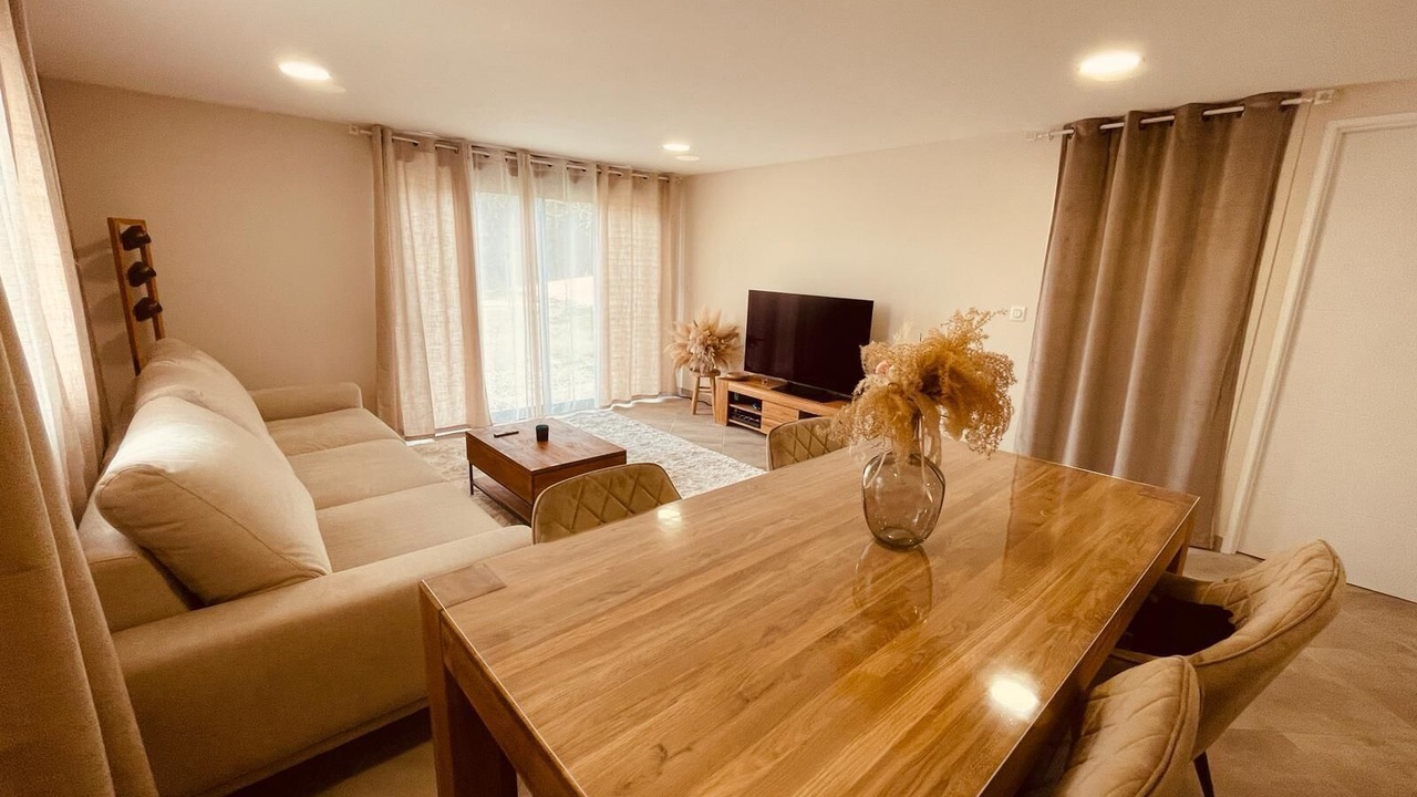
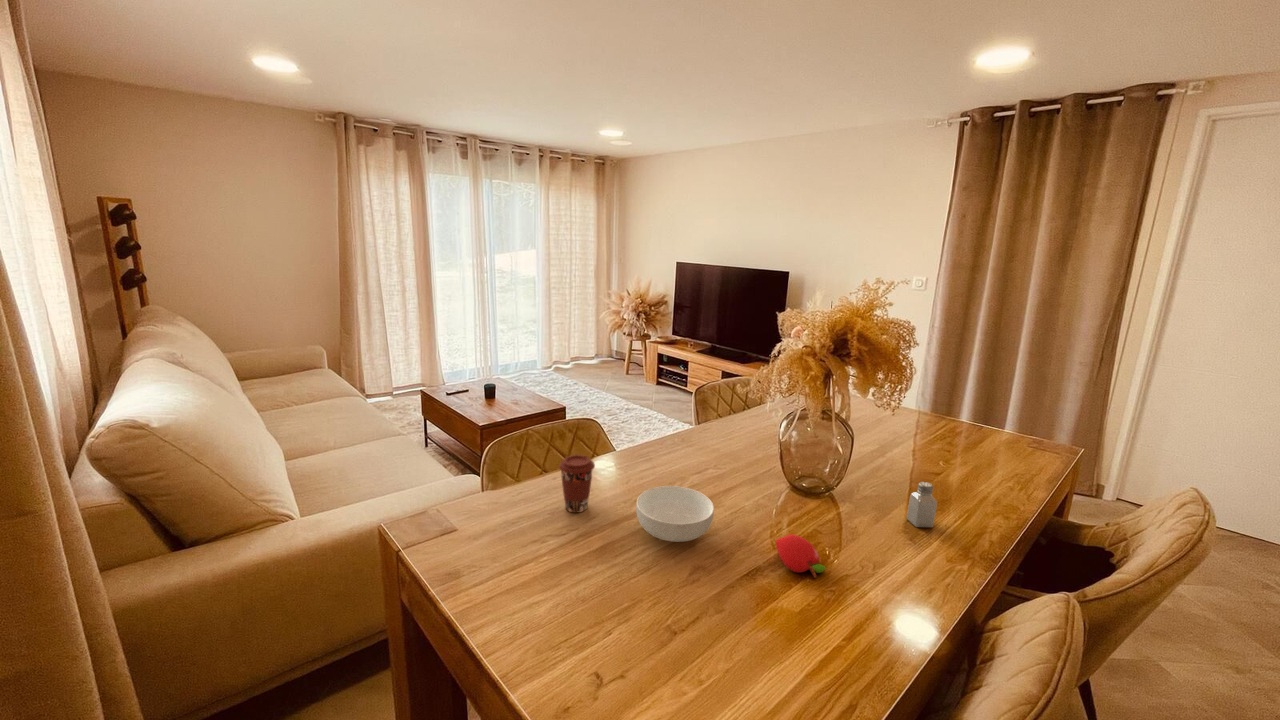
+ fruit [775,534,826,579]
+ coffee cup [558,454,596,514]
+ cereal bowl [635,485,715,543]
+ saltshaker [906,481,938,528]
